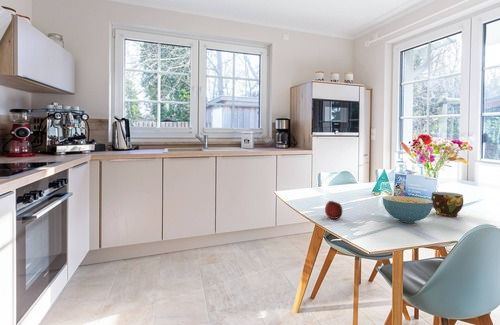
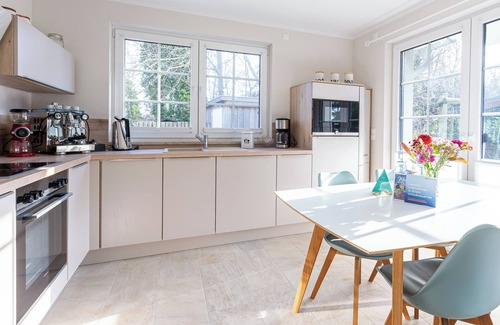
- fruit [324,200,344,220]
- cereal bowl [382,195,433,224]
- cup [430,191,464,217]
